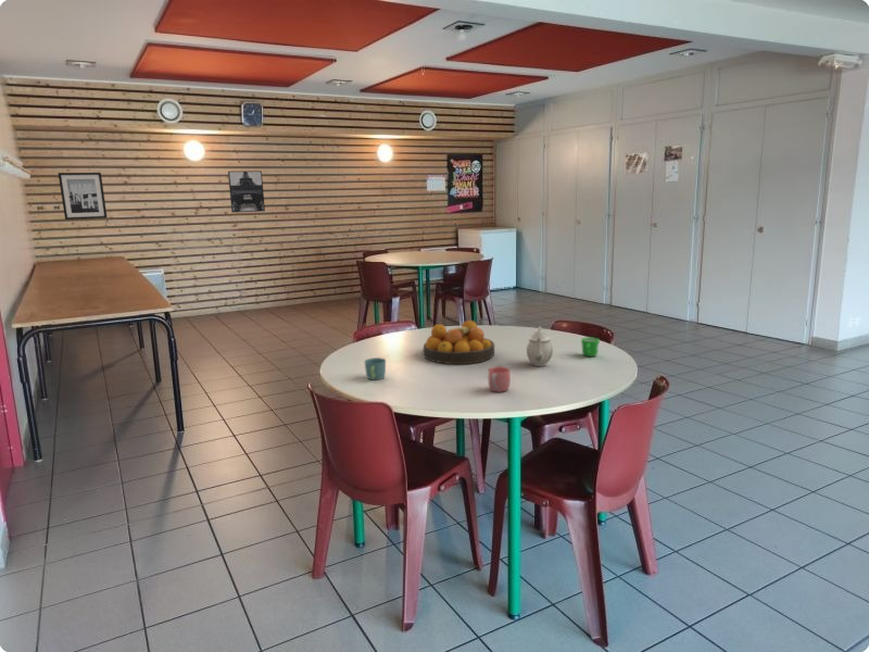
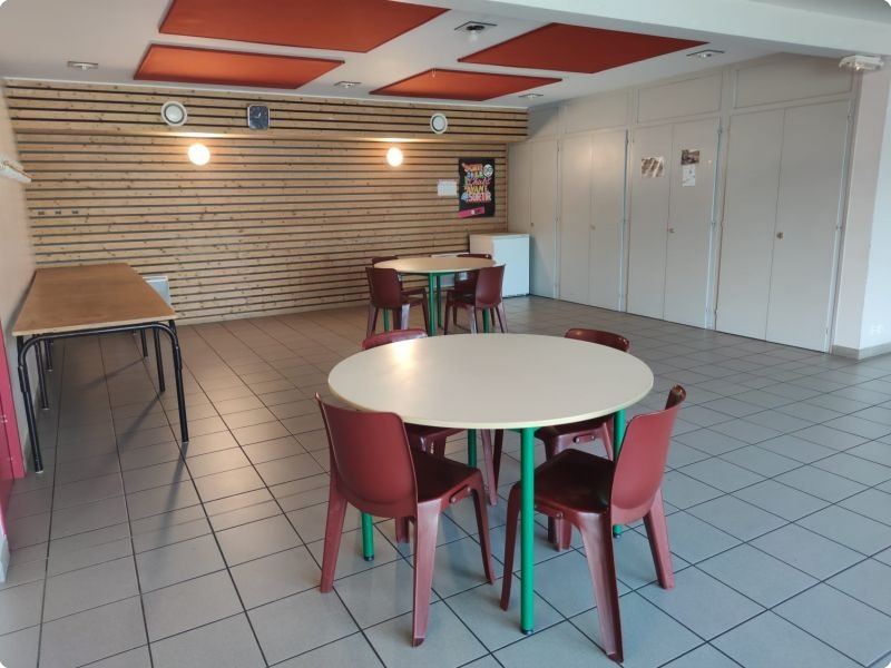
- wall art [227,170,266,213]
- wall art [58,172,109,221]
- mug [580,336,601,358]
- teapot [526,325,554,367]
- mug [364,356,387,380]
- fruit bowl [423,319,495,365]
- mug [487,365,512,393]
